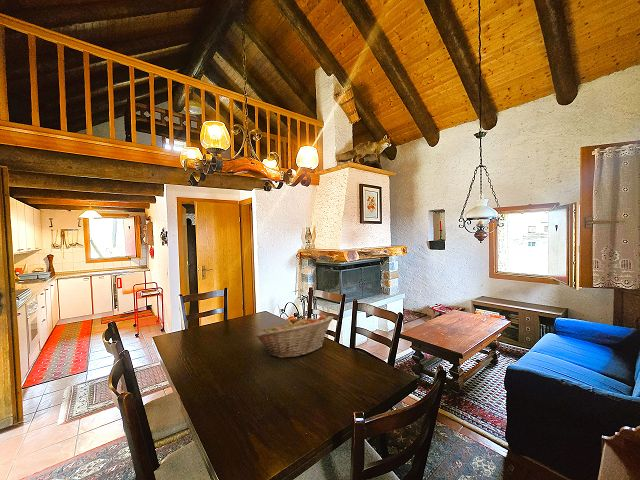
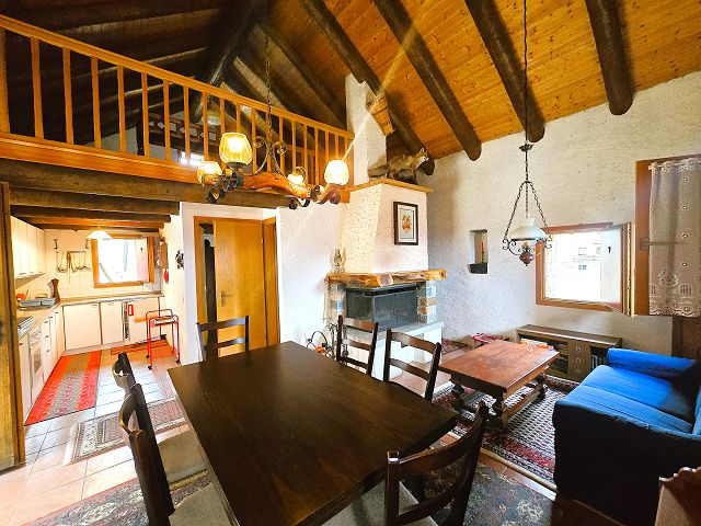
- fruit basket [254,314,334,359]
